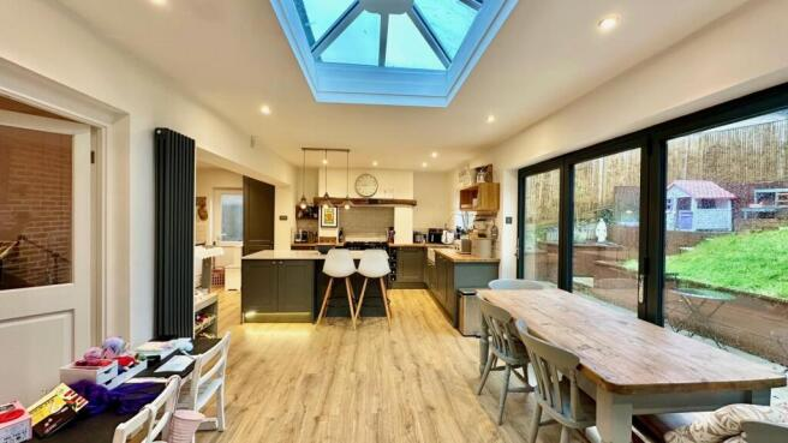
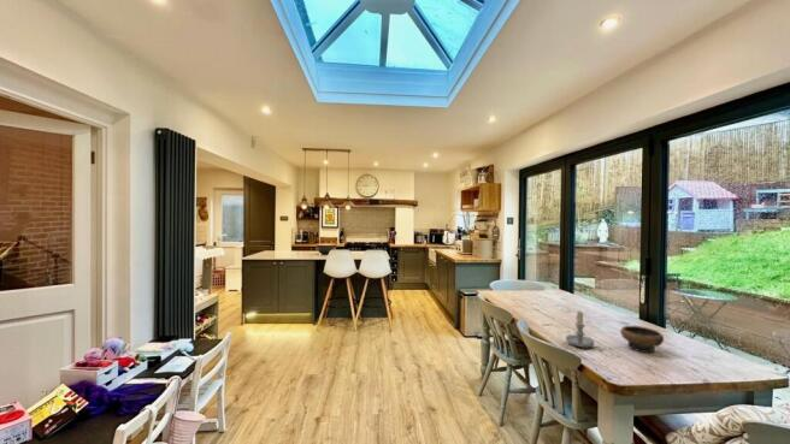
+ candle [565,309,596,349]
+ bowl [619,325,665,354]
